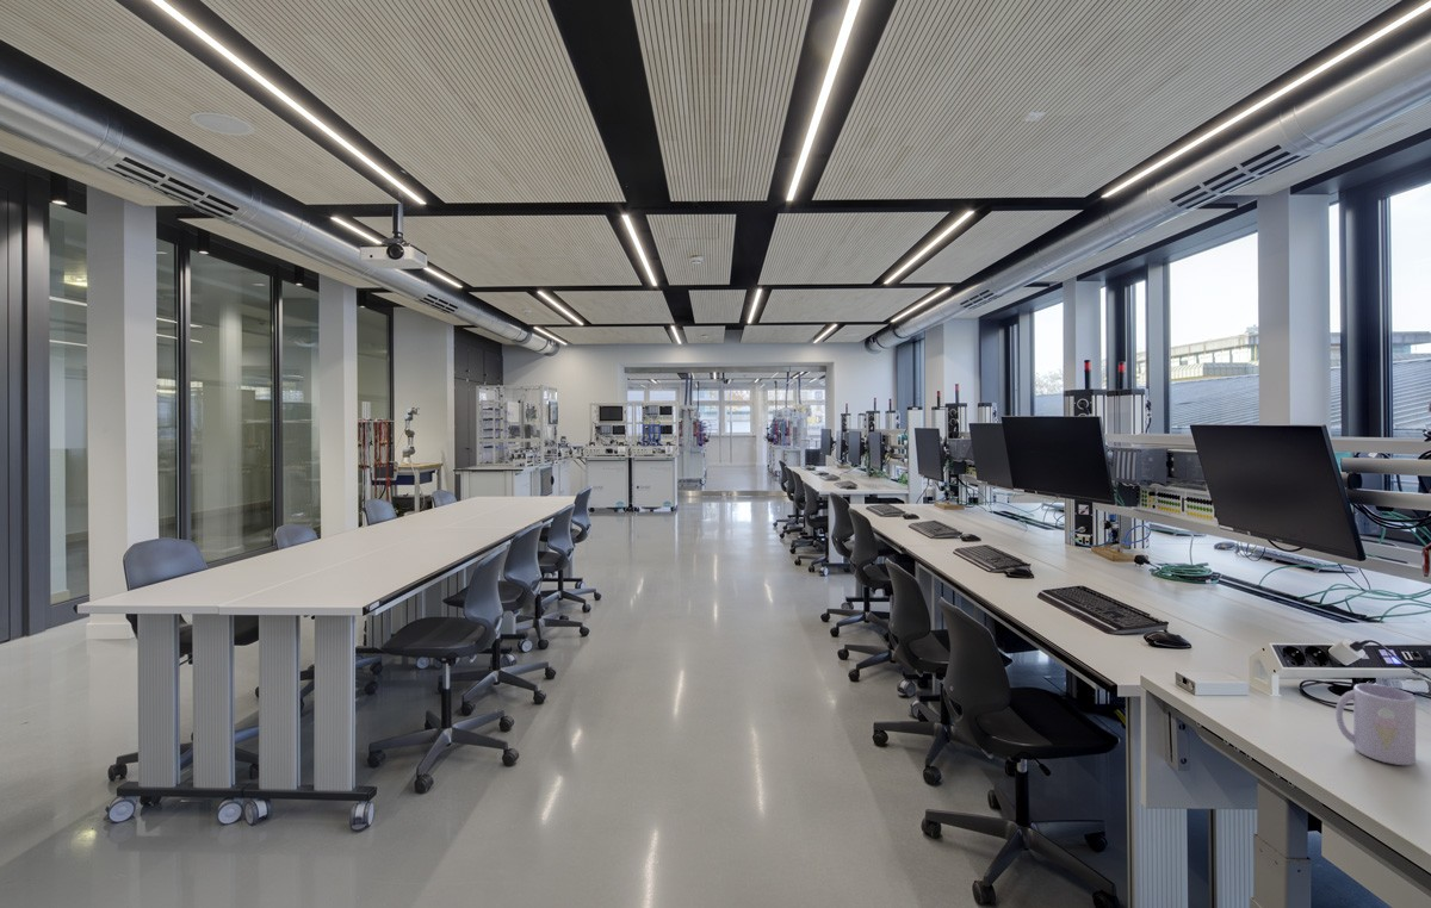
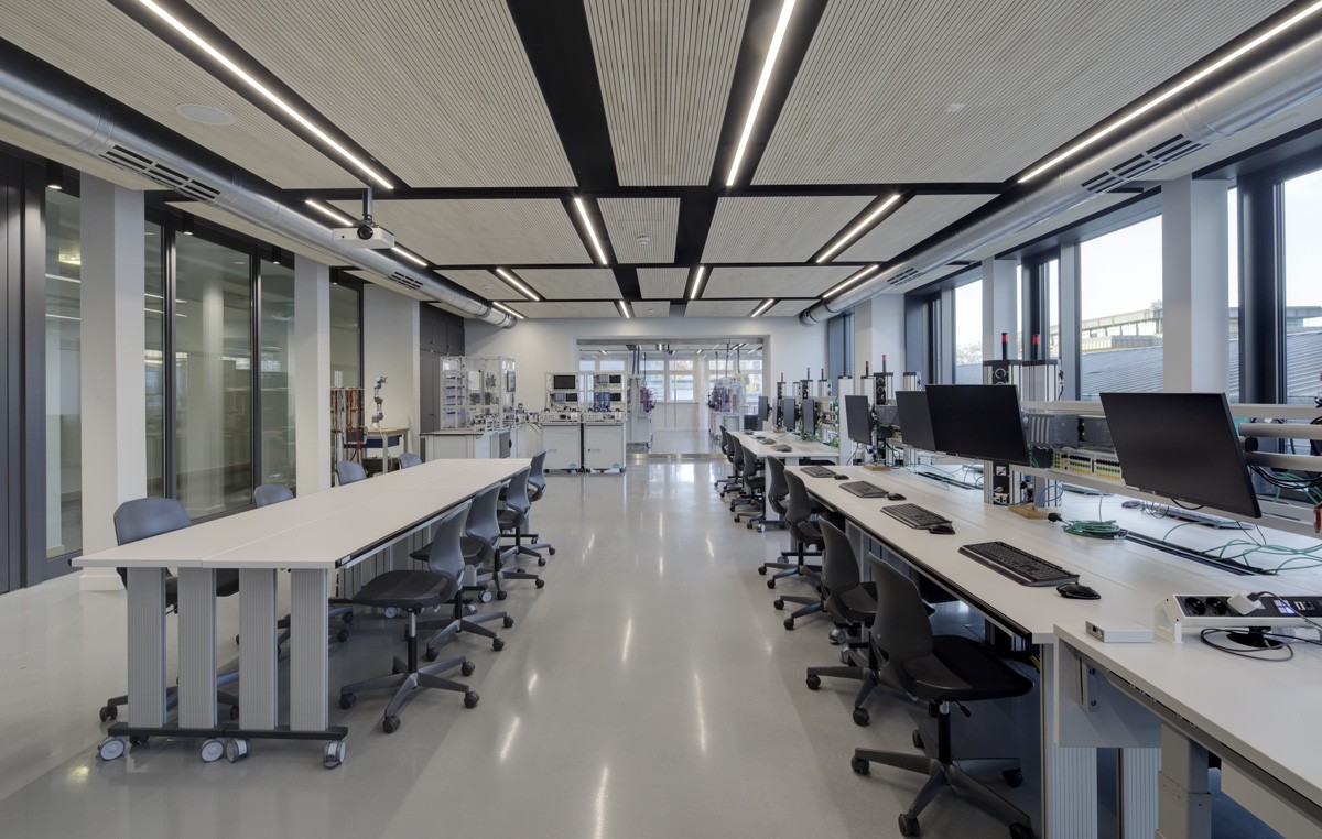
- mug [1334,683,1417,766]
